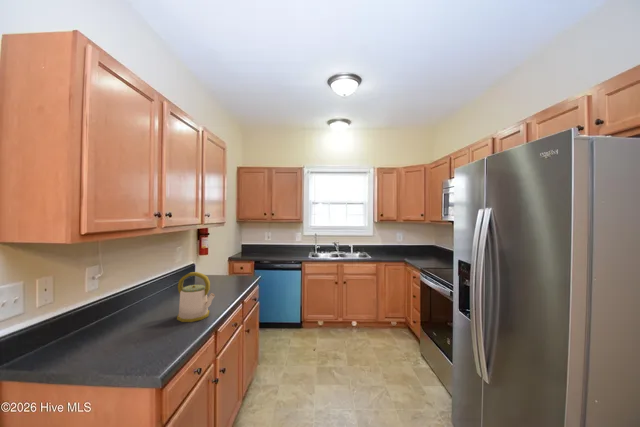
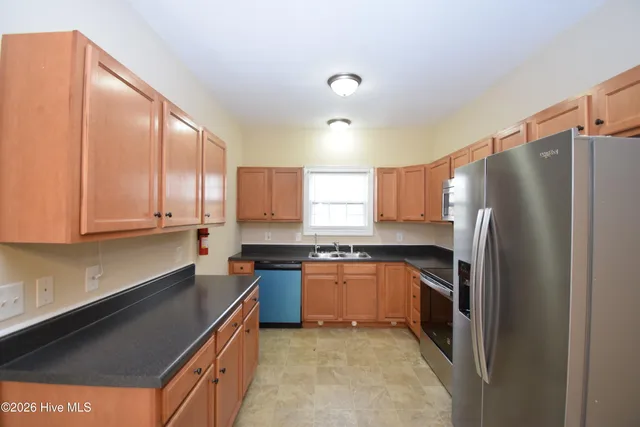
- kettle [176,271,216,323]
